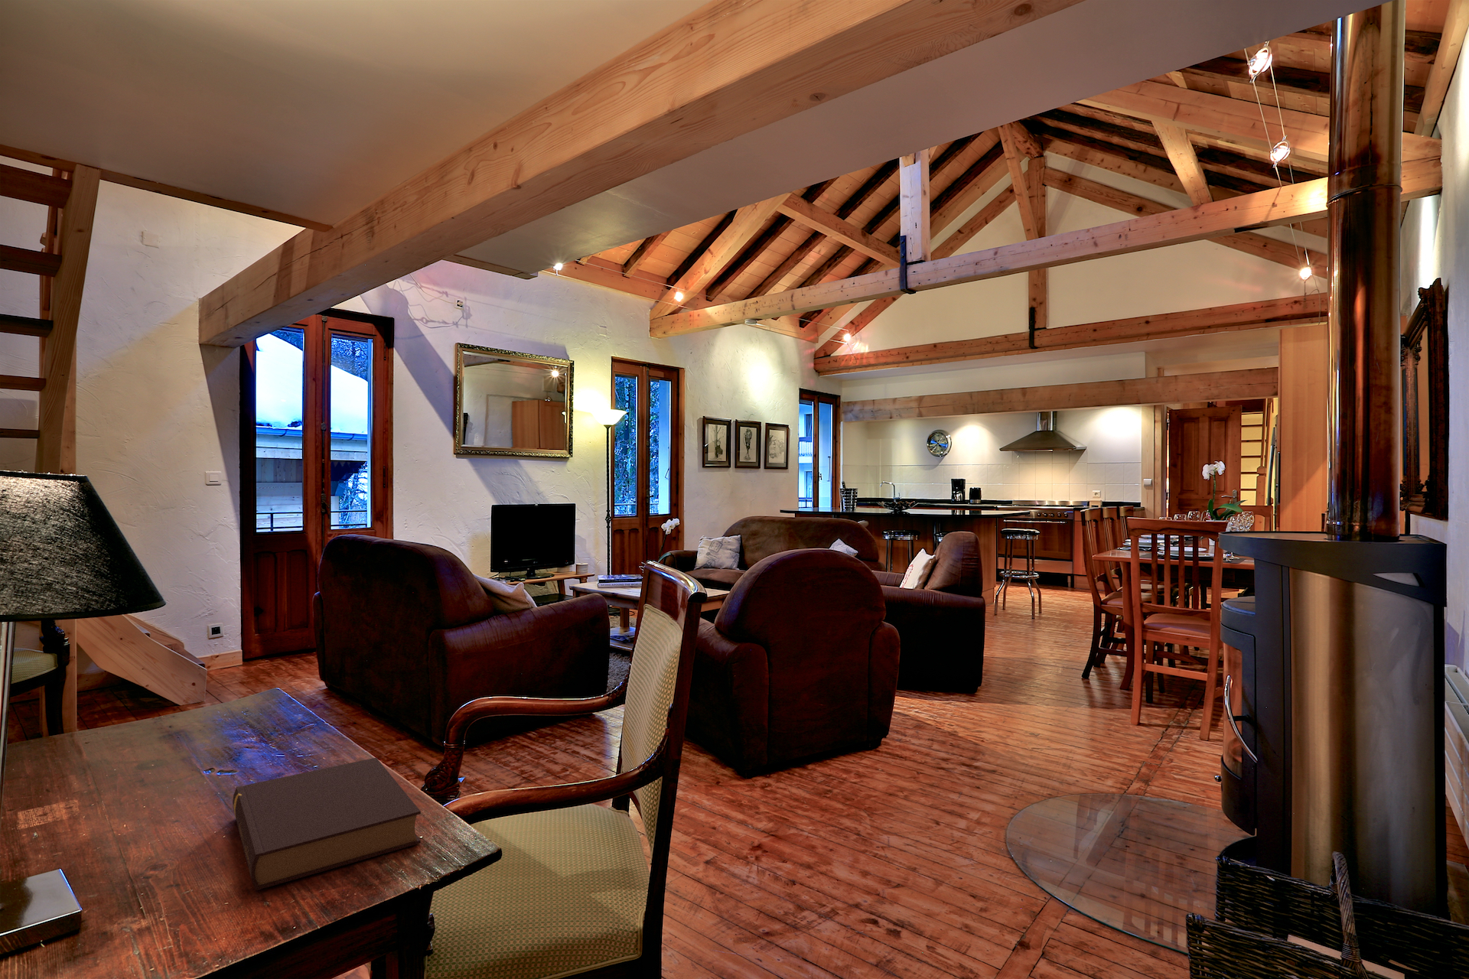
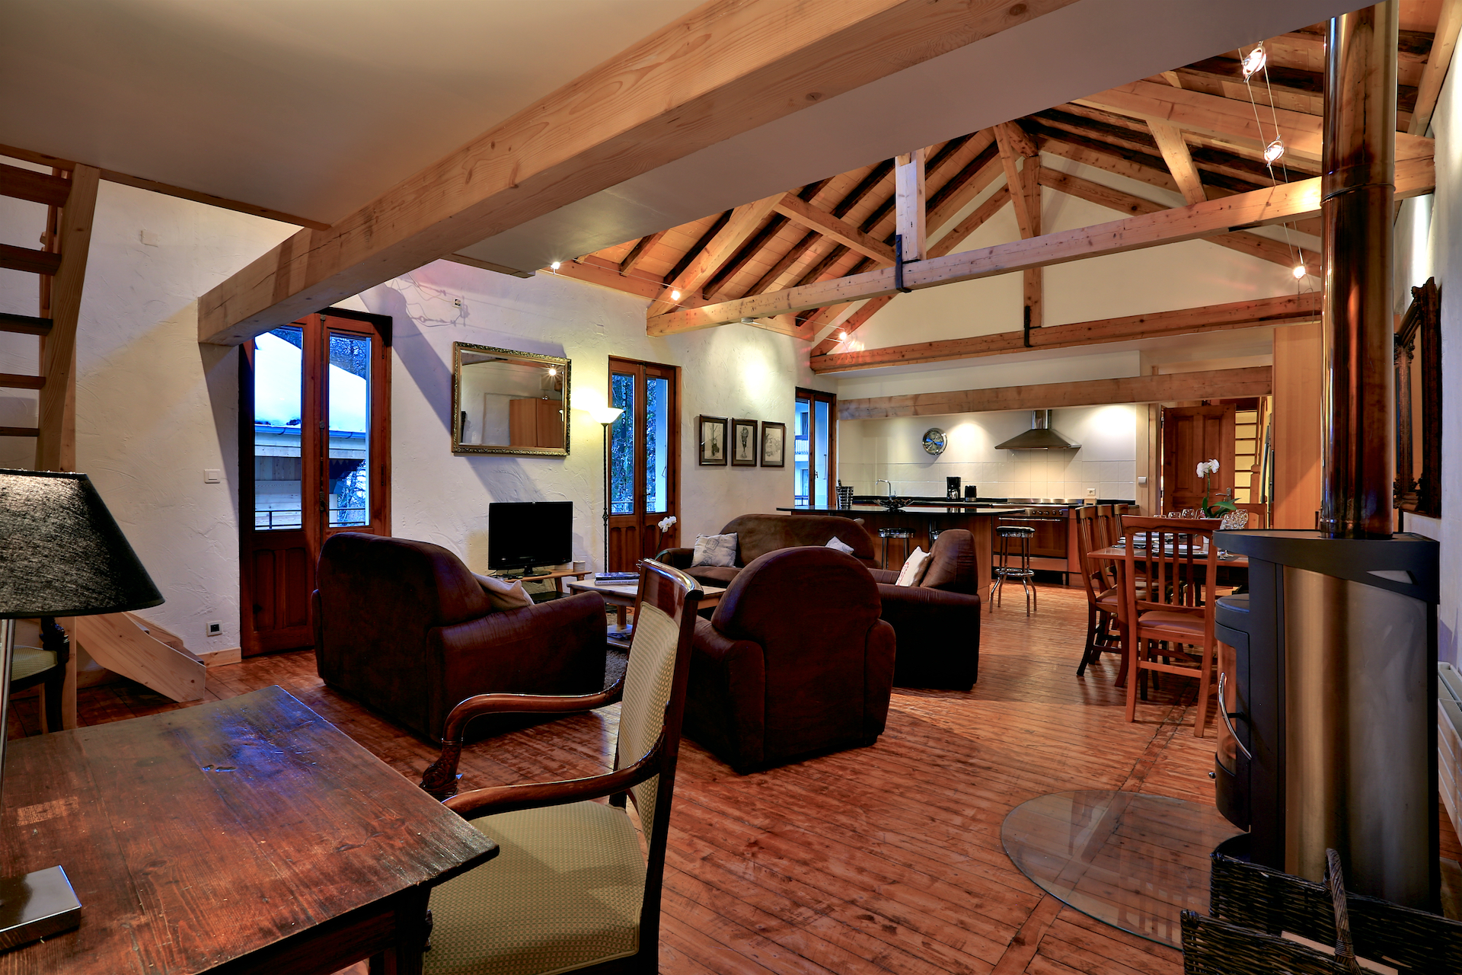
- book [232,756,422,892]
